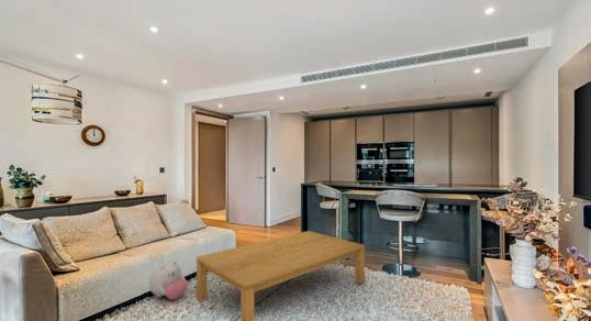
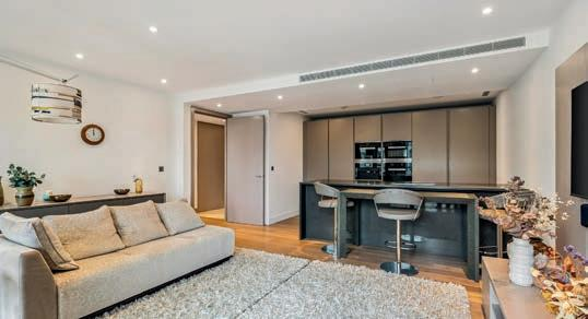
- coffee table [196,230,366,321]
- plush toy [148,261,189,301]
